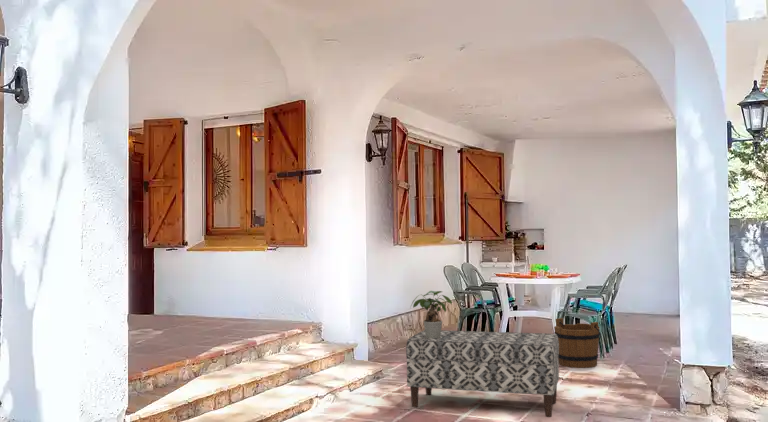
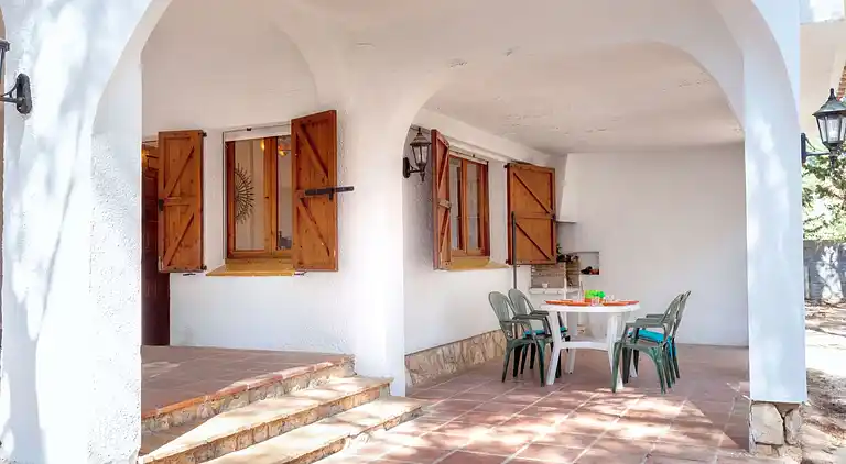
- bench [405,329,560,418]
- potted plant [409,290,453,338]
- bucket [553,317,602,369]
